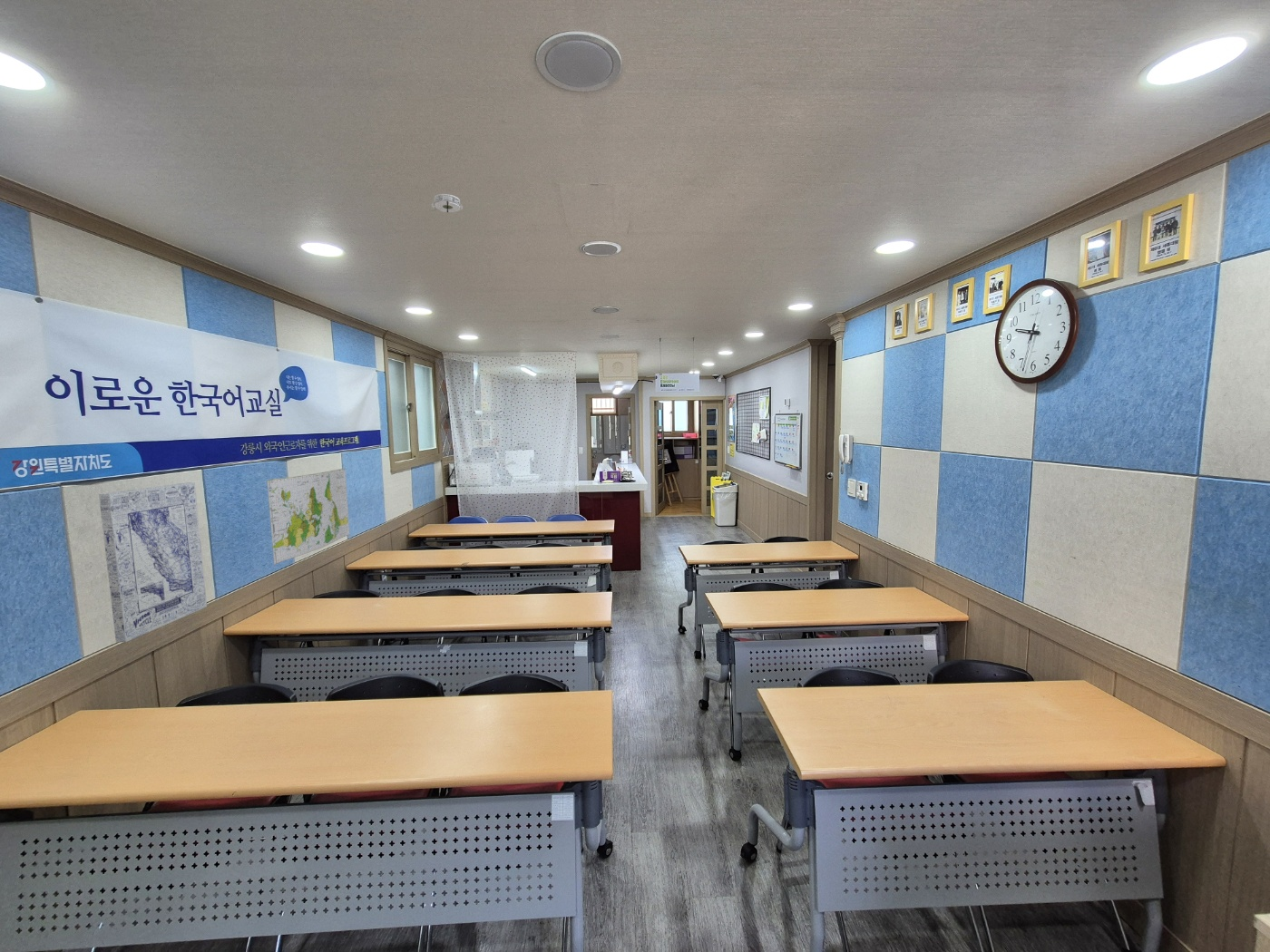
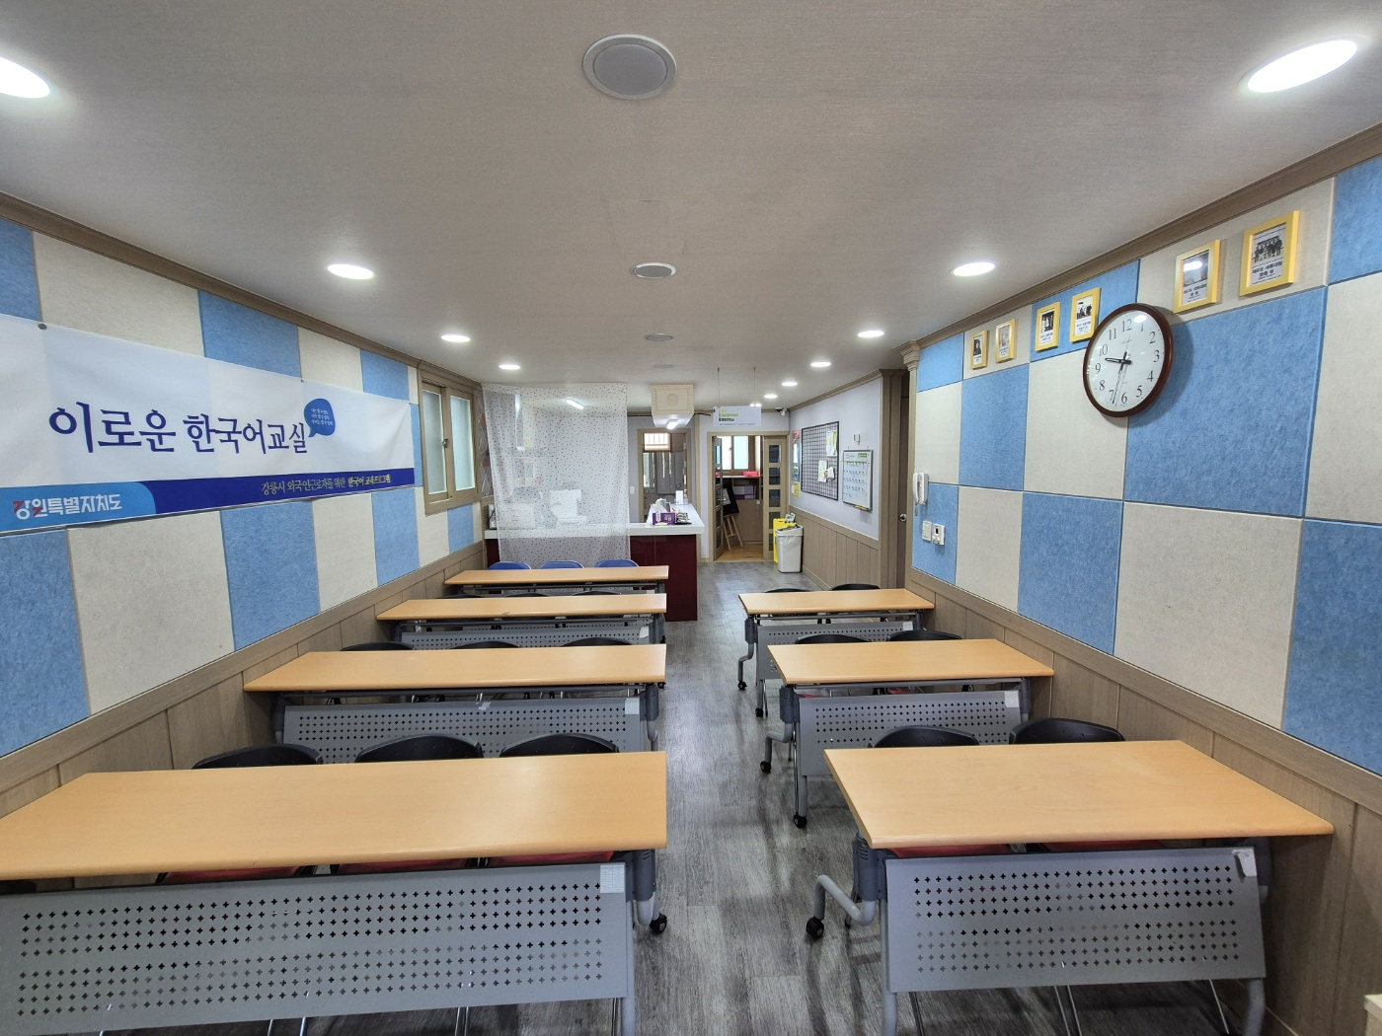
- smoke detector [431,193,464,213]
- wall art [98,481,208,644]
- map [266,468,351,566]
